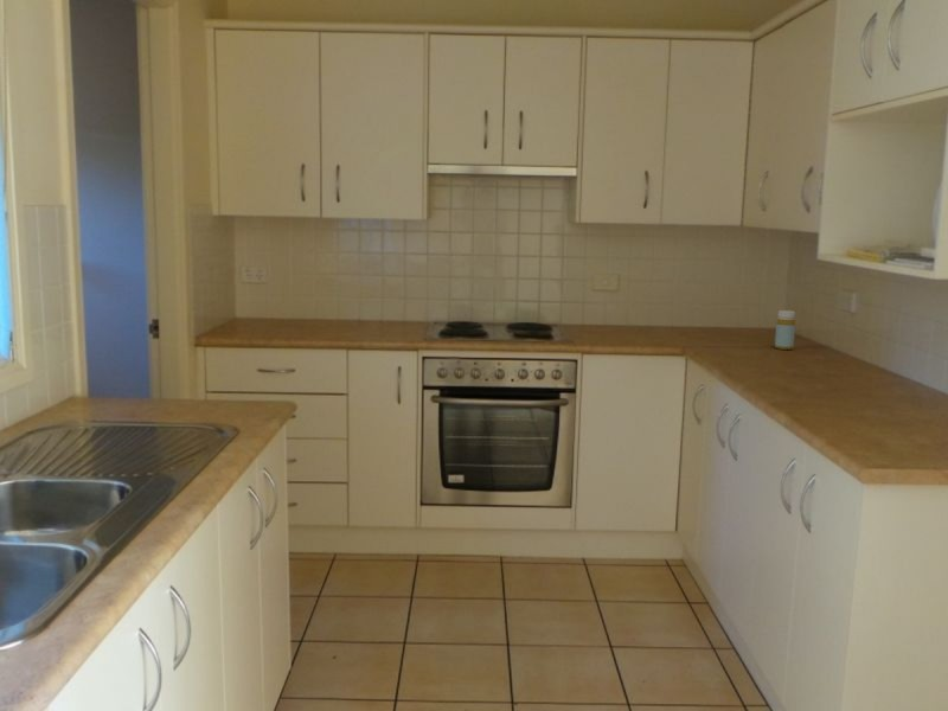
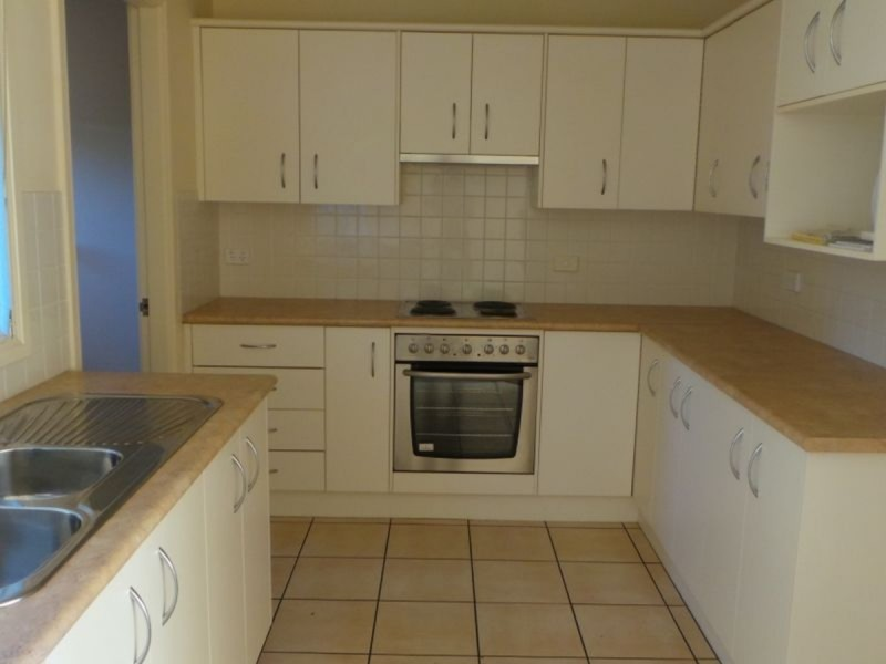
- bottle [774,309,796,351]
